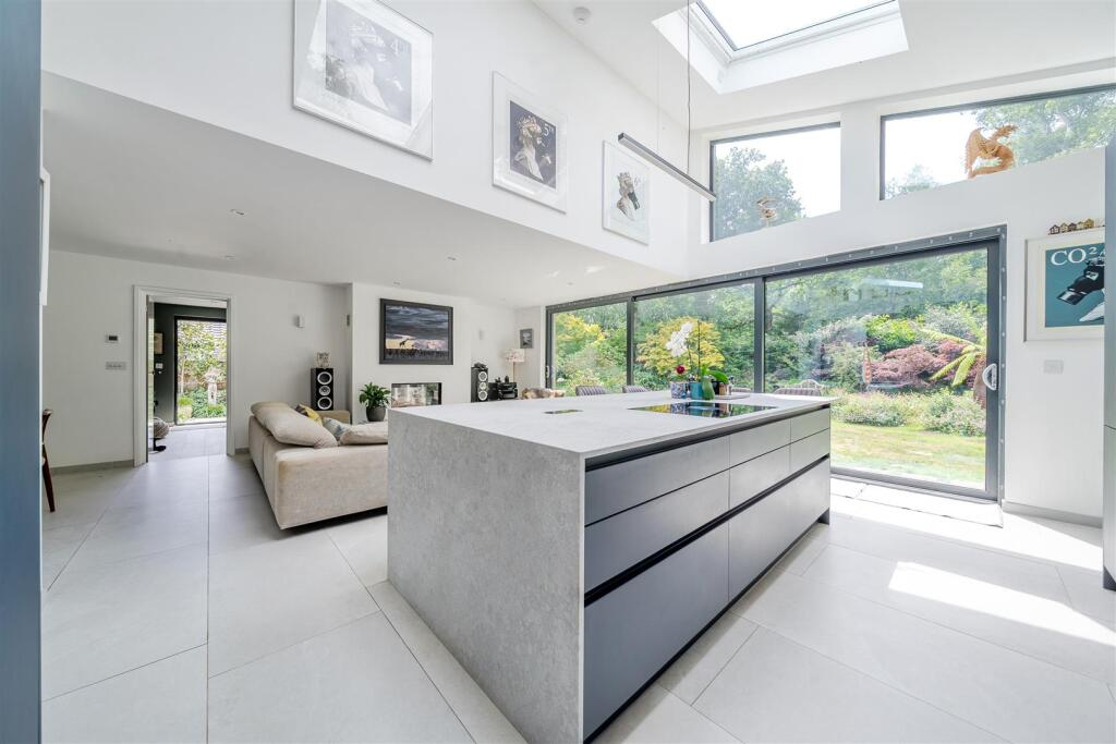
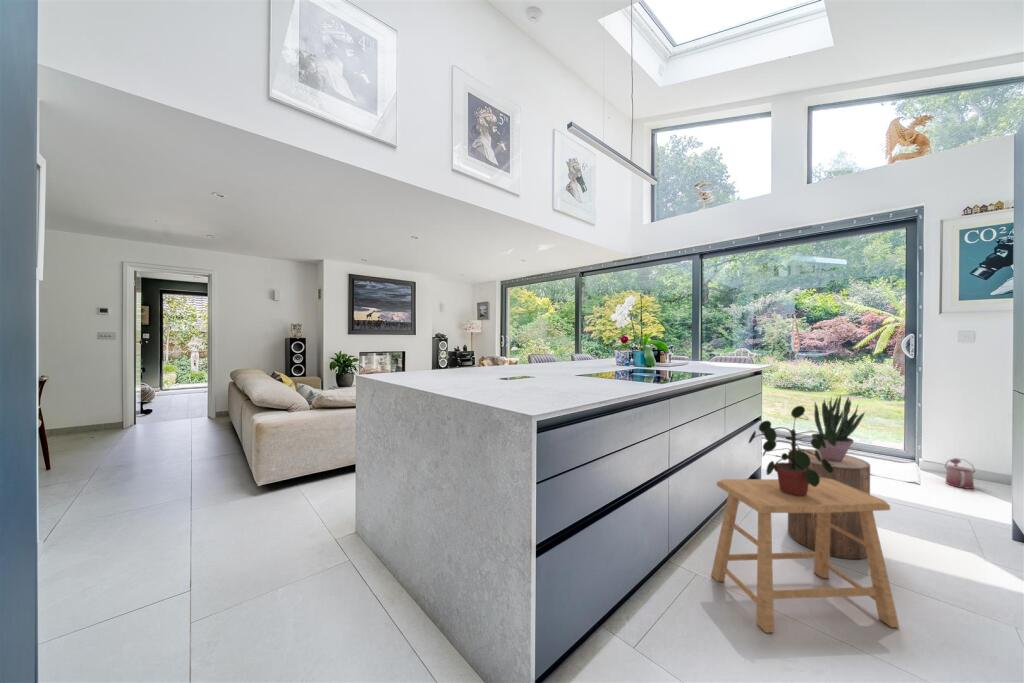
+ watering can [943,457,977,490]
+ potted plant [748,405,836,496]
+ stool [787,448,871,560]
+ stool [710,478,900,633]
+ potted plant [810,394,866,462]
